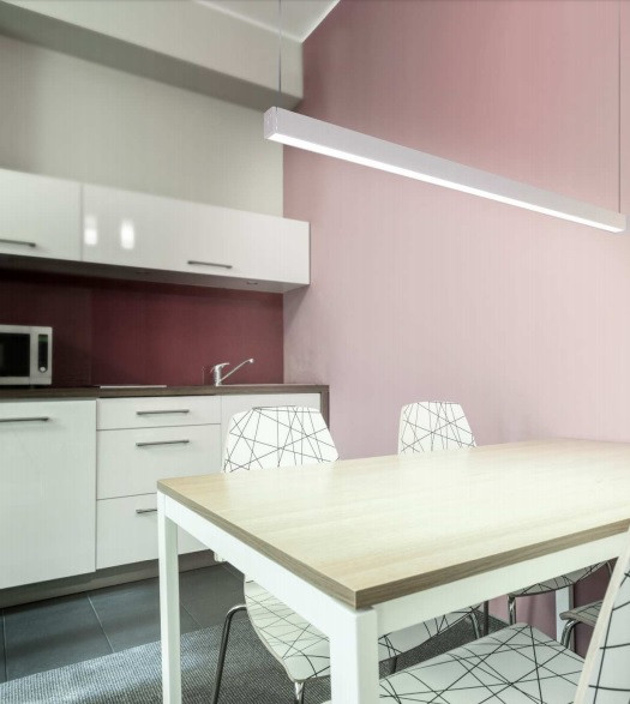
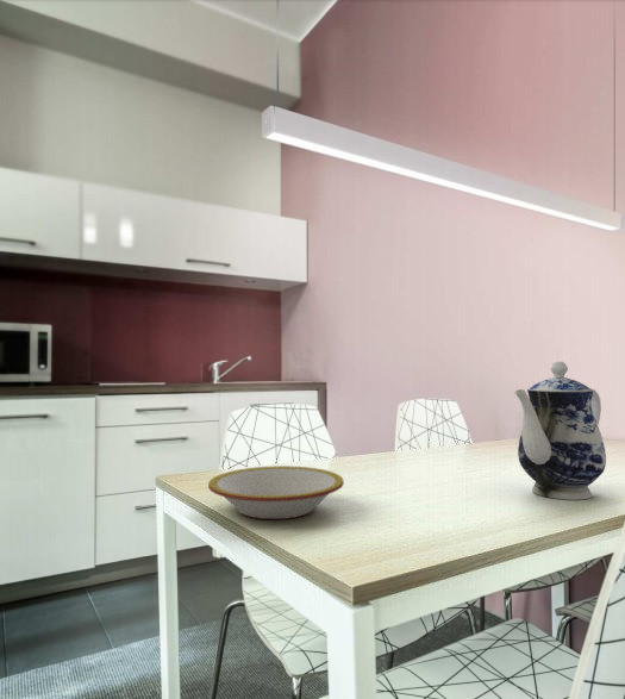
+ teapot [514,361,607,501]
+ bowl [207,464,345,520]
